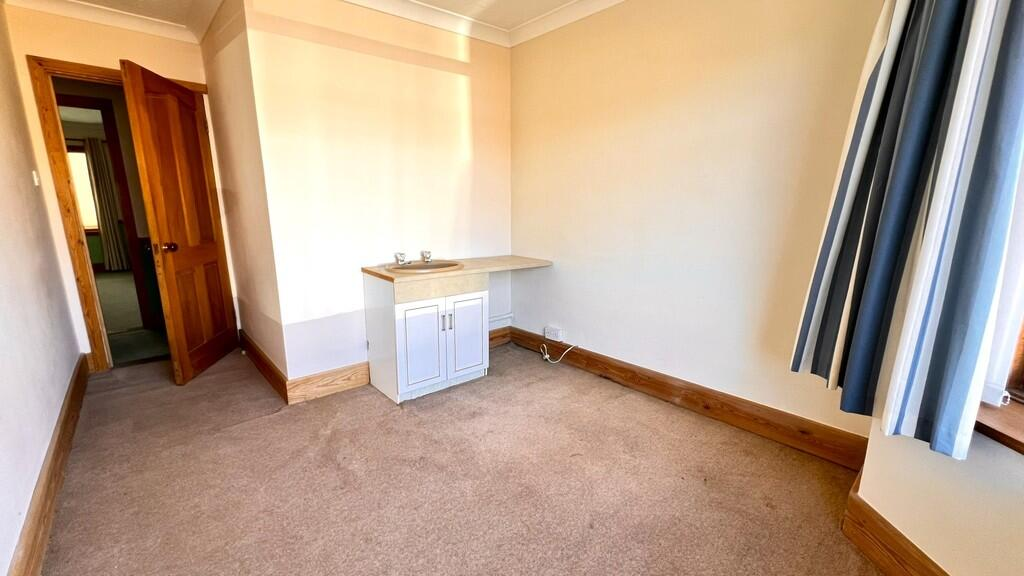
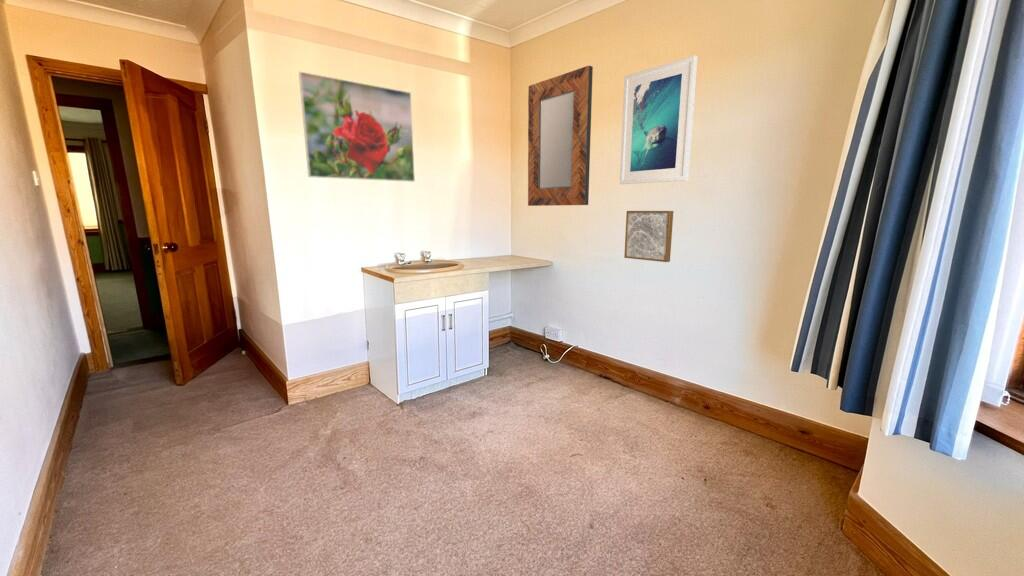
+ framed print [619,54,698,185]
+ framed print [298,71,416,183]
+ home mirror [527,65,594,207]
+ wall art [623,210,674,263]
